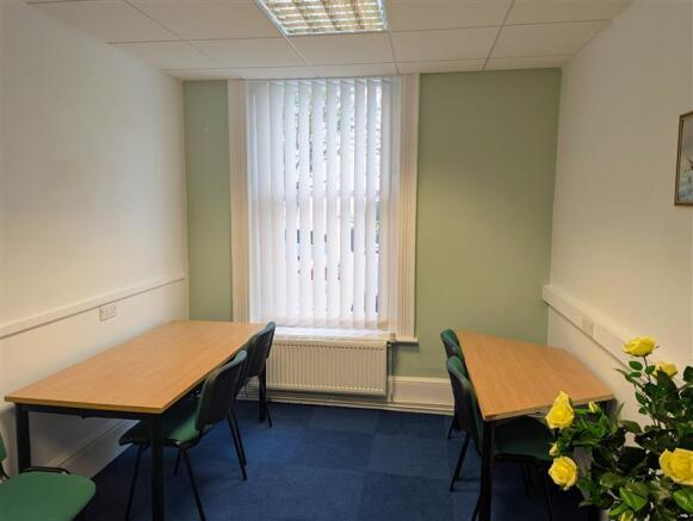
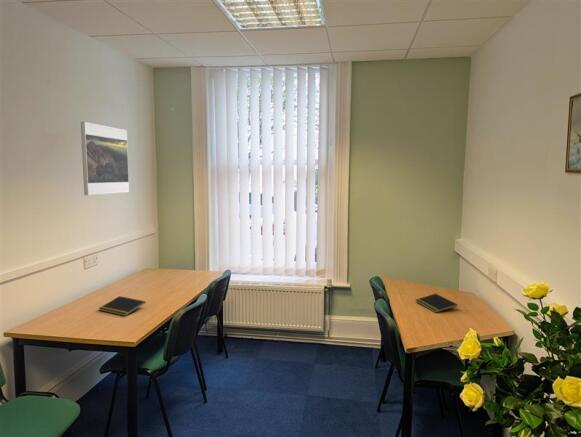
+ notepad [98,295,147,317]
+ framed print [80,121,130,196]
+ notepad [415,293,459,314]
